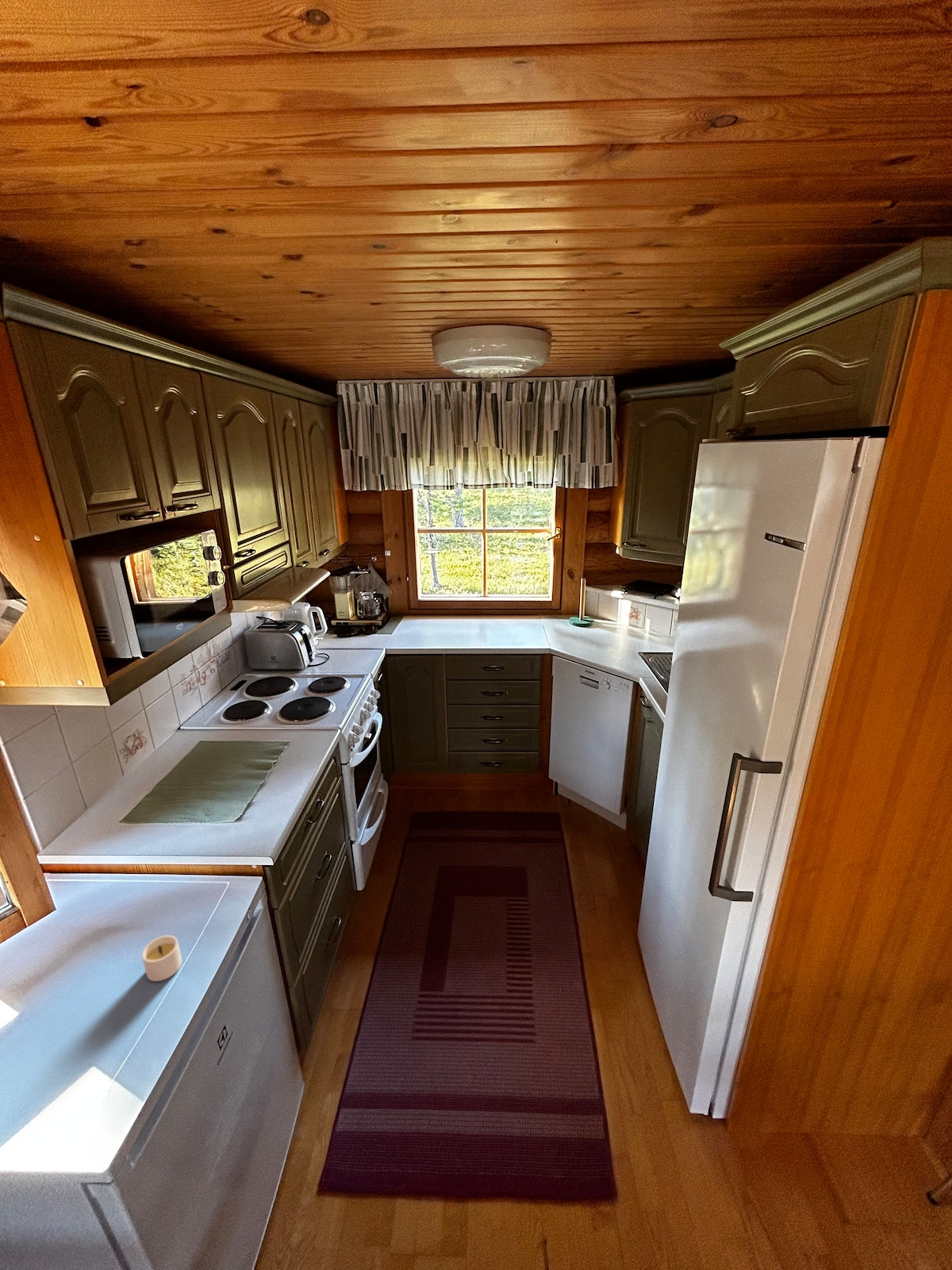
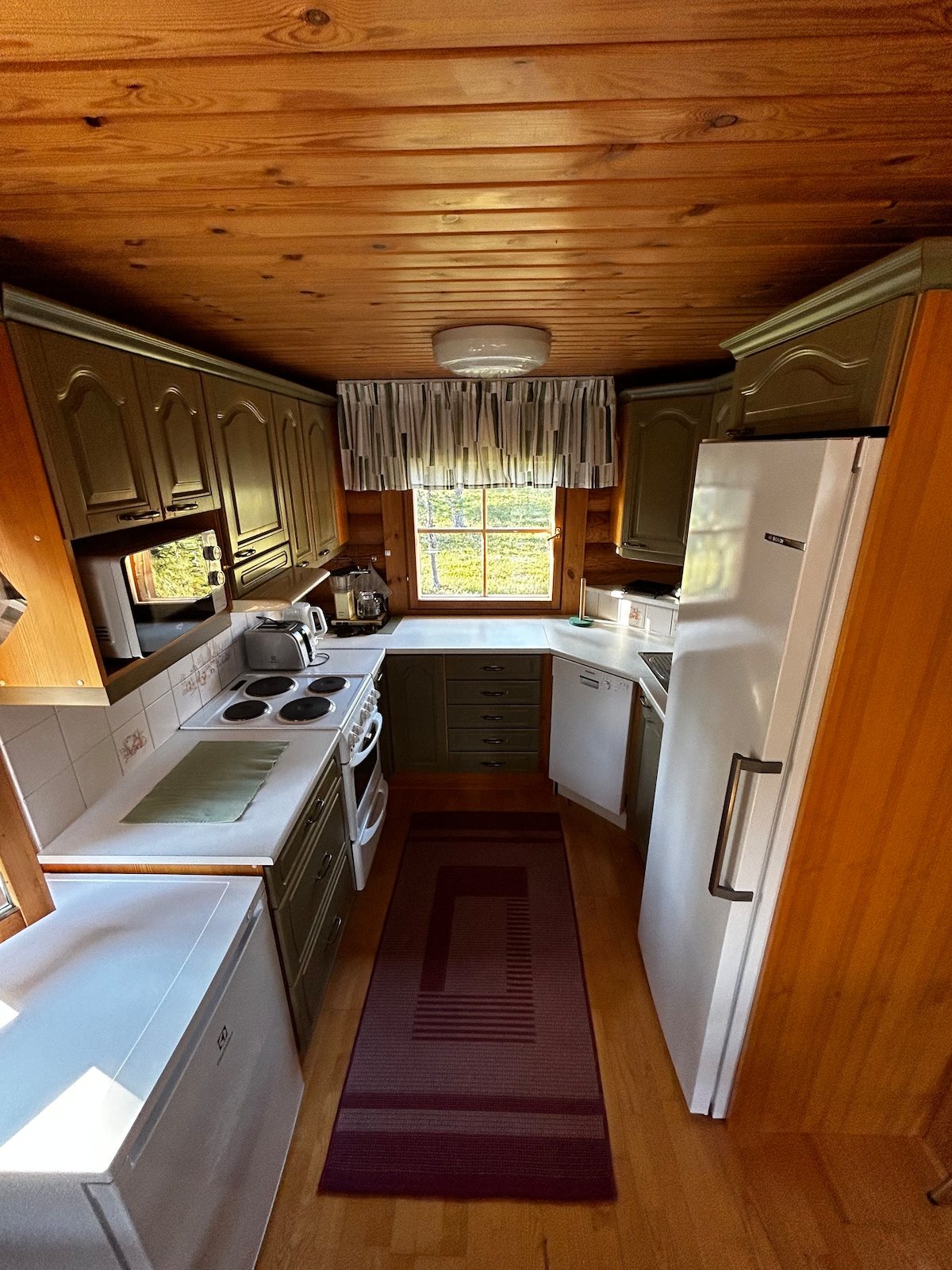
- candle [141,934,182,982]
